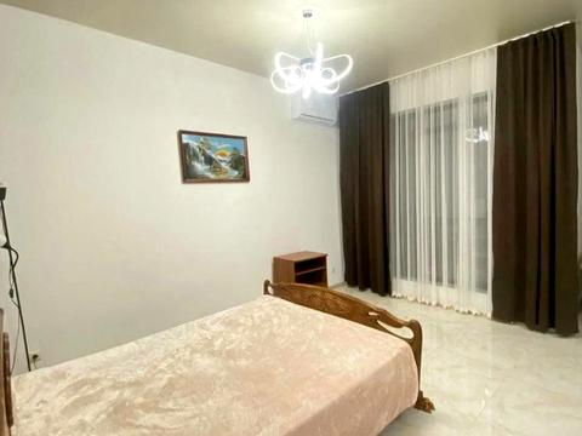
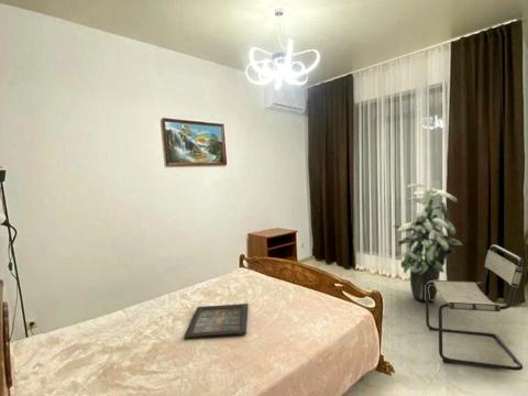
+ chair [425,244,525,372]
+ indoor plant [393,183,463,301]
+ icon panel [183,302,250,340]
